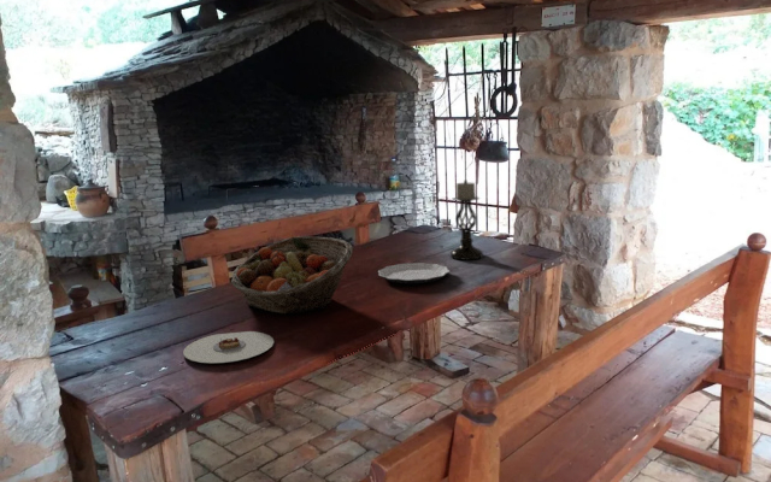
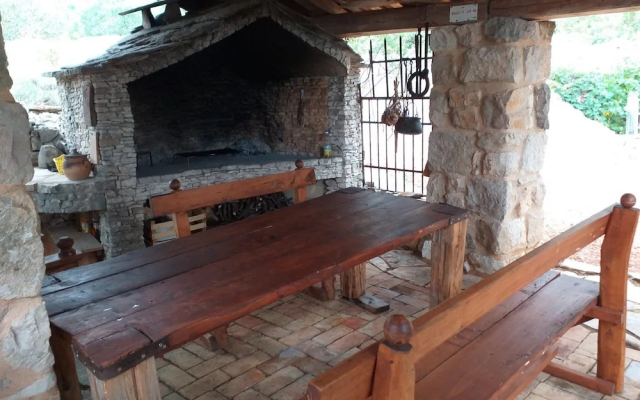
- plate [182,330,275,364]
- candle holder [449,180,484,260]
- plate [377,261,451,284]
- fruit basket [230,235,354,315]
